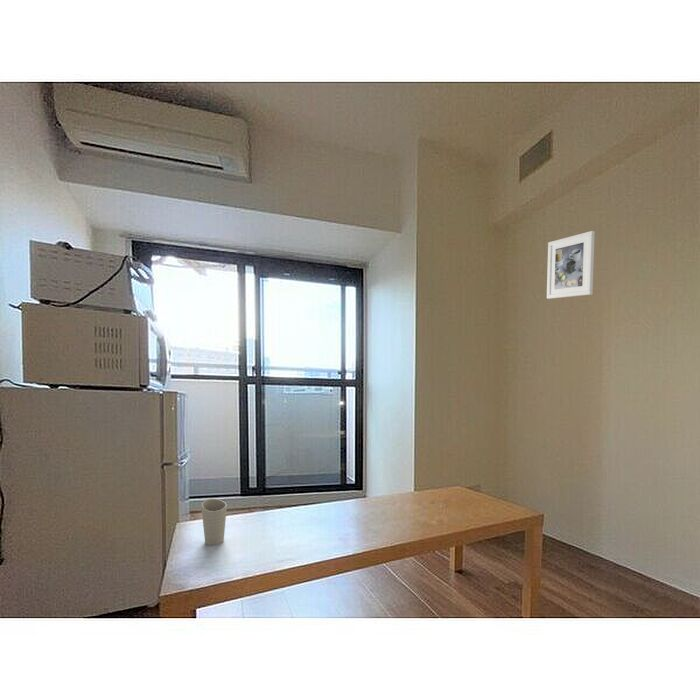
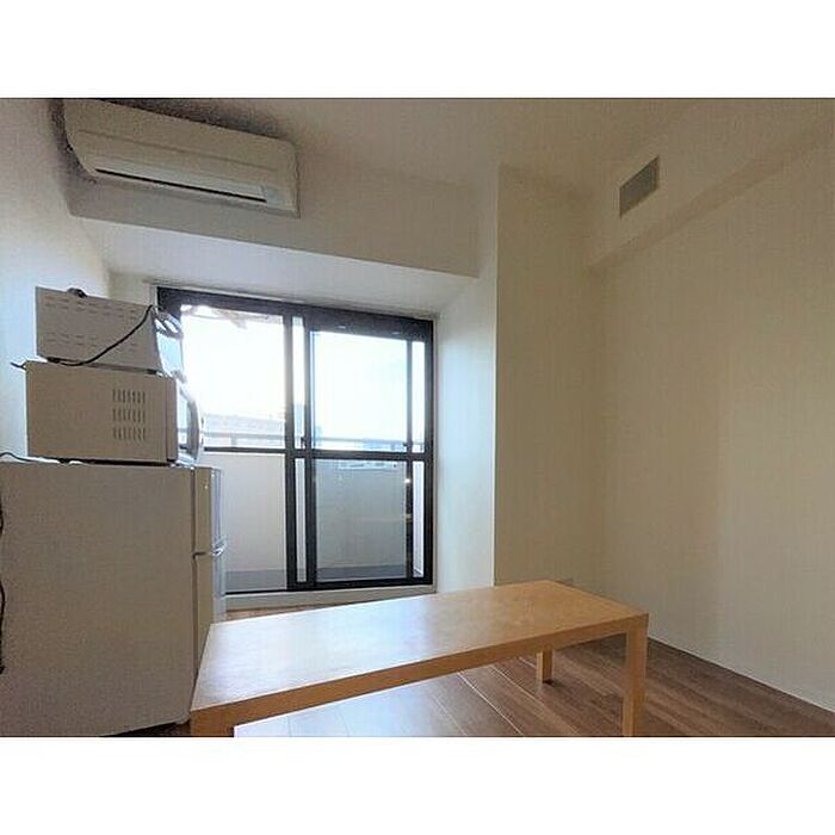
- cup [200,498,228,546]
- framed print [546,230,596,300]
